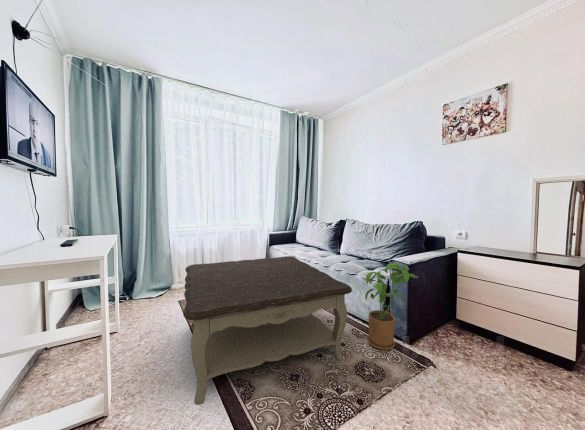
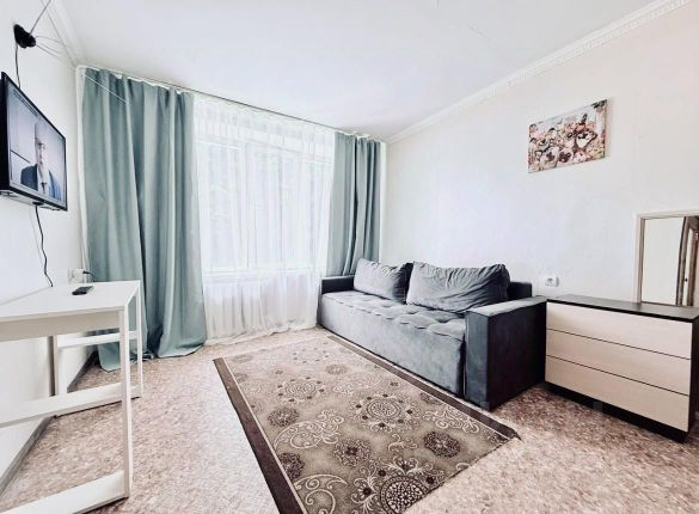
- house plant [364,262,420,351]
- coffee table [182,255,353,406]
